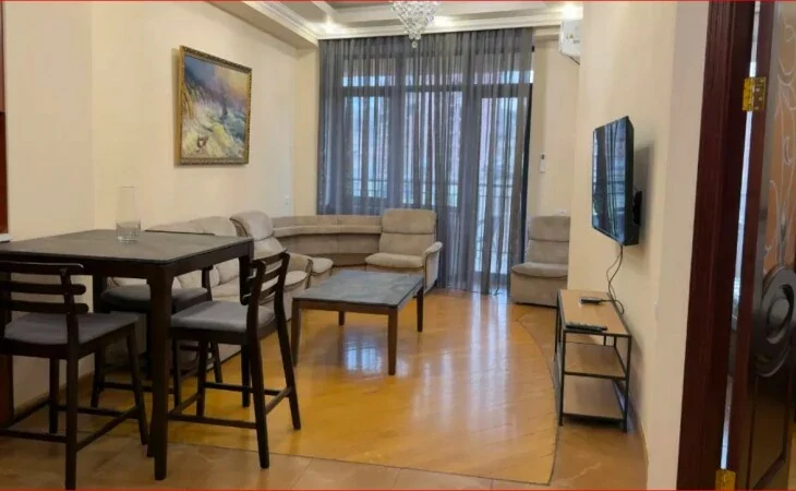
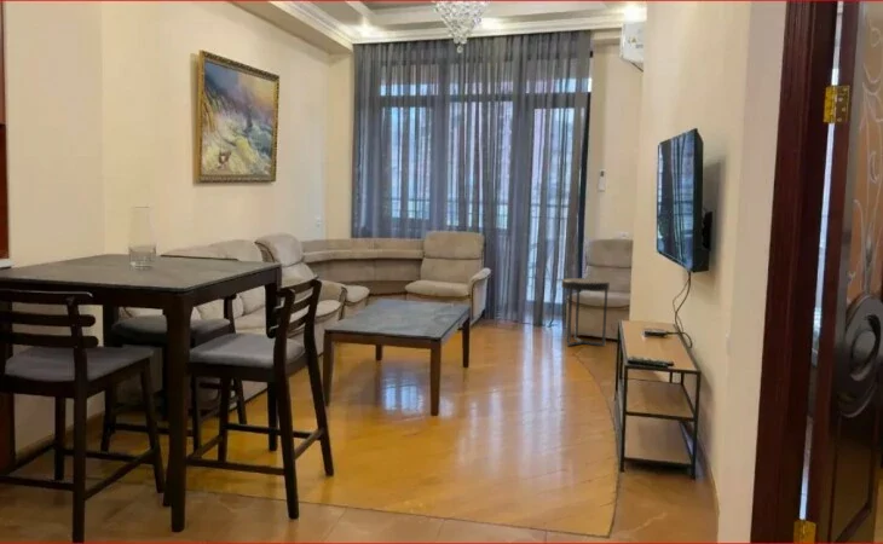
+ side table [560,277,611,347]
